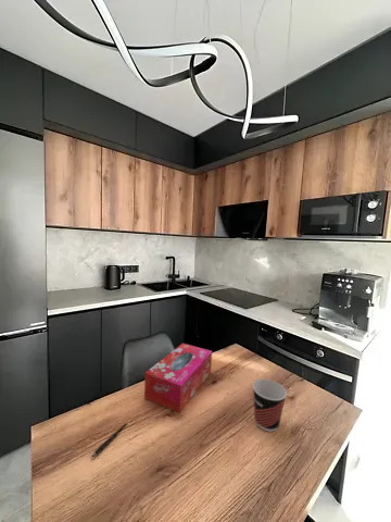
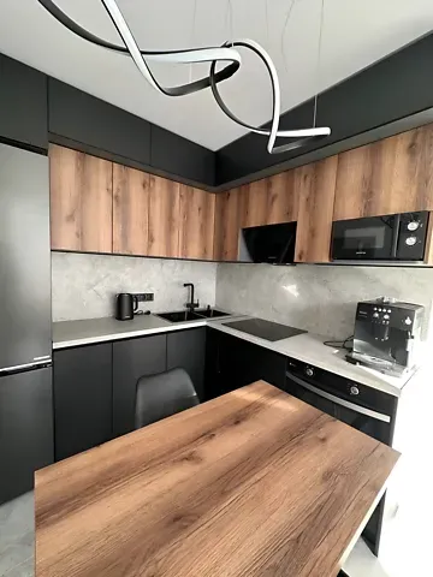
- cup [252,378,288,433]
- pen [90,422,128,459]
- tissue box [143,343,213,414]
